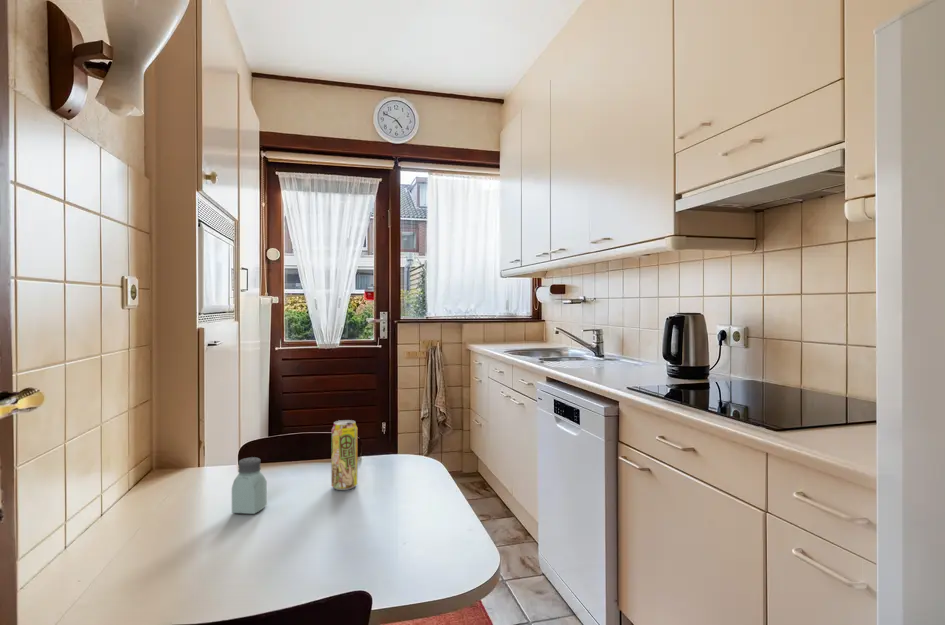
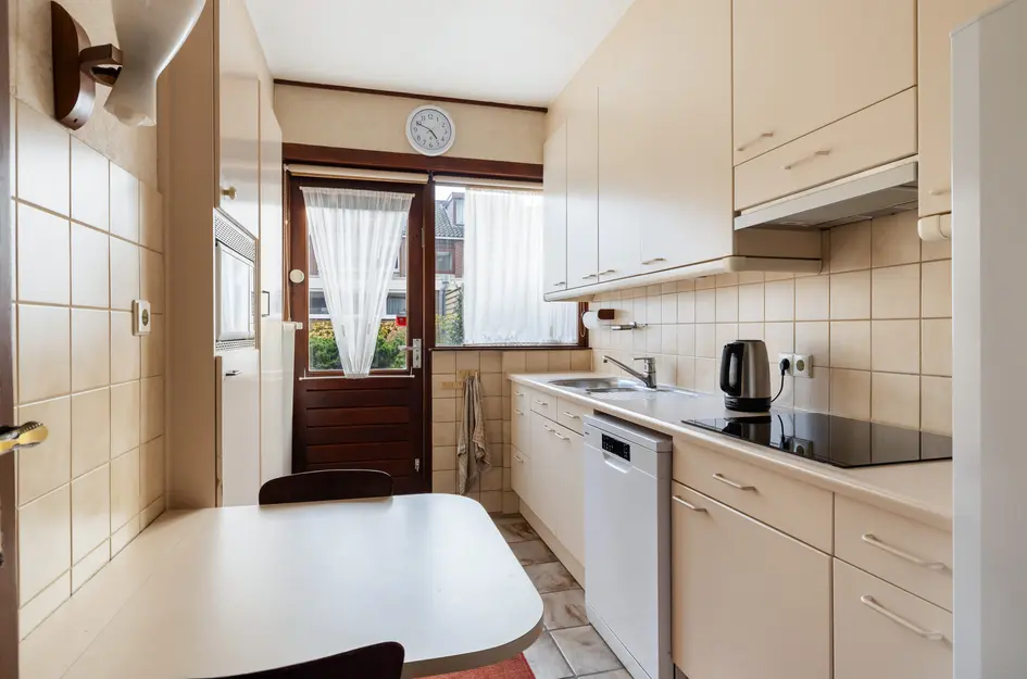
- saltshaker [231,456,268,515]
- beverage can [330,419,358,491]
